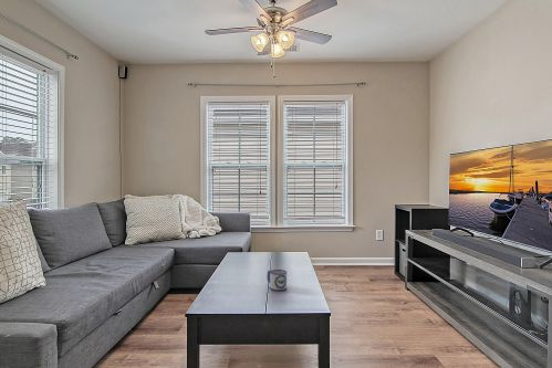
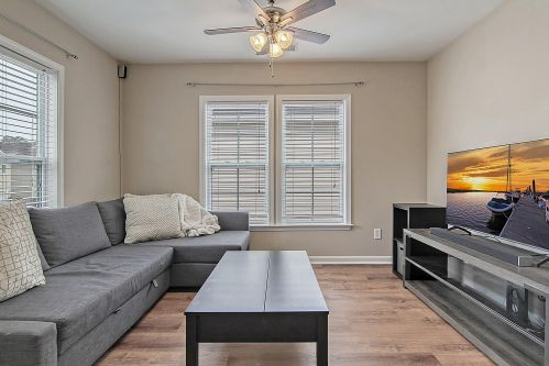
- mug [265,269,288,292]
